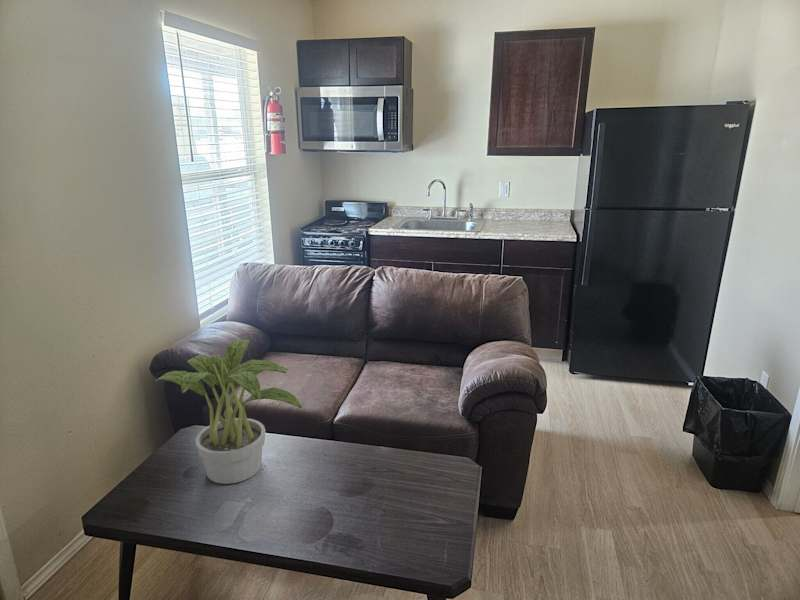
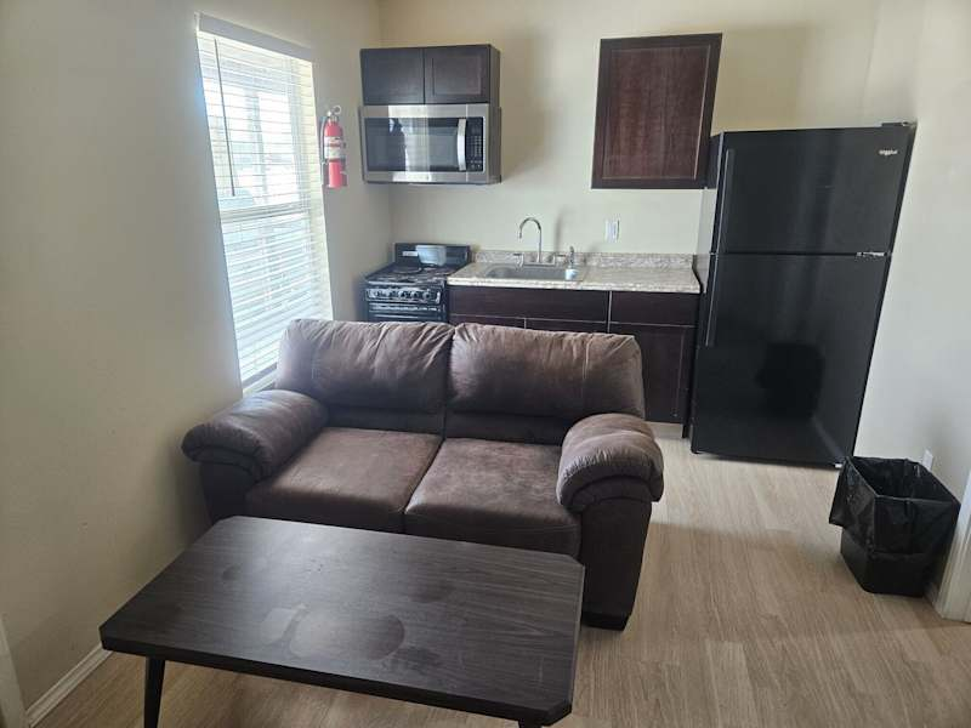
- potted plant [154,339,303,485]
